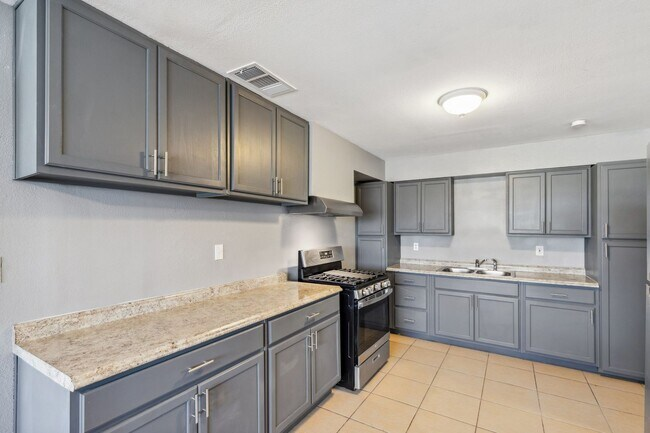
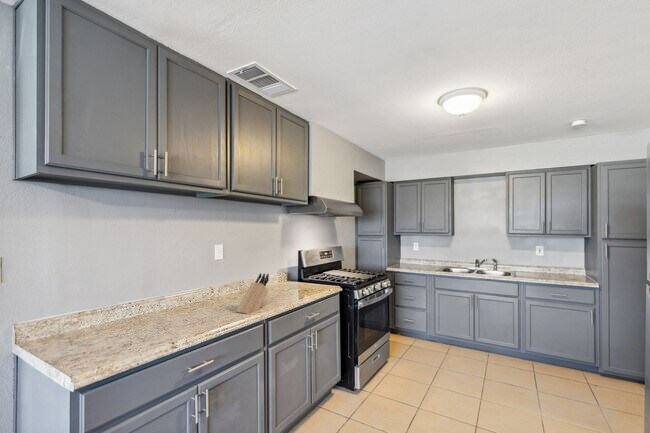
+ knife block [235,272,270,315]
